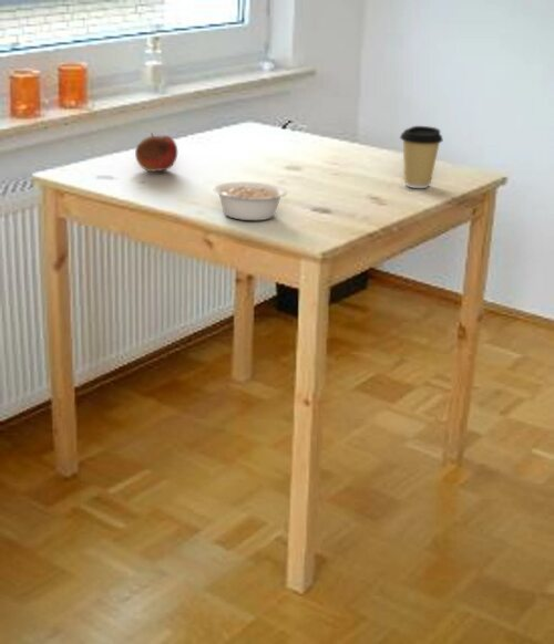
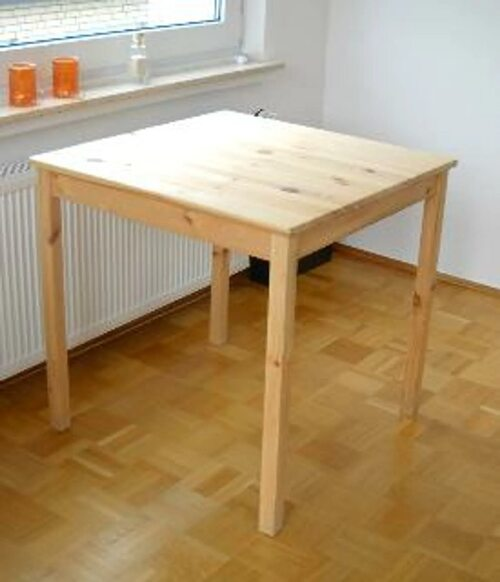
- fruit [134,132,178,173]
- legume [213,180,288,221]
- coffee cup [399,125,444,189]
